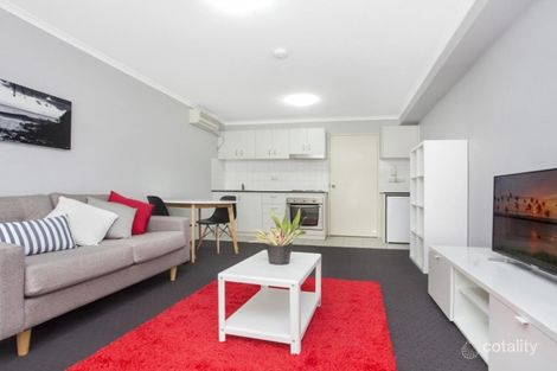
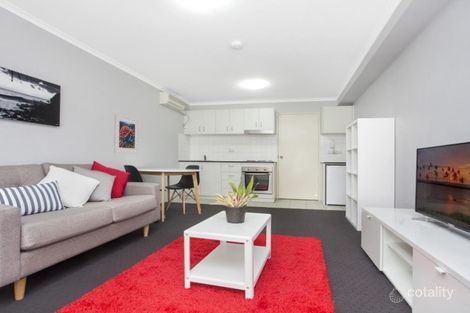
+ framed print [113,113,140,155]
